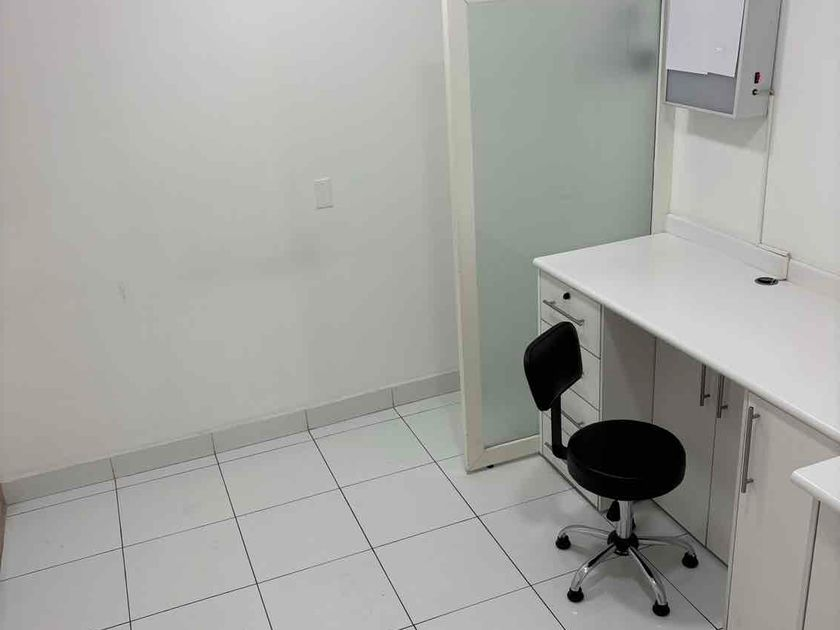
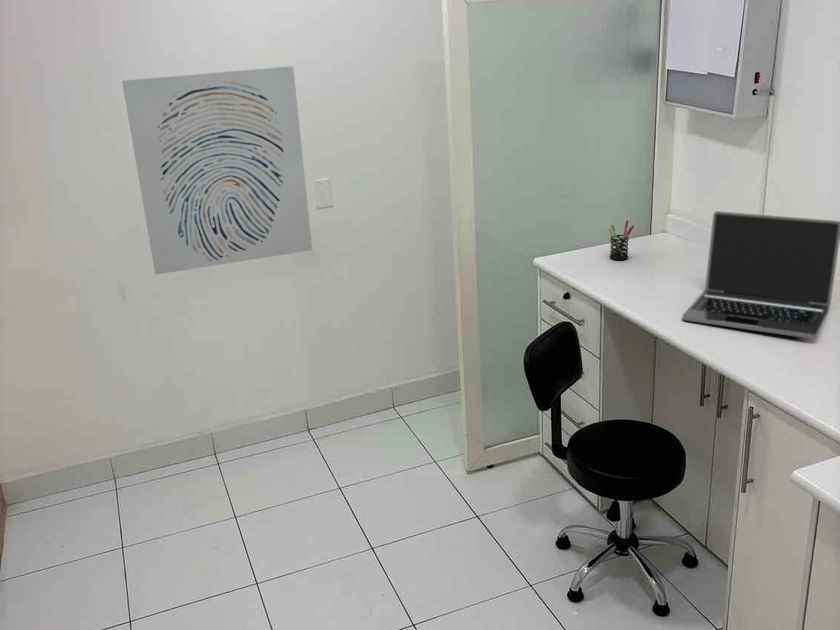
+ laptop [681,210,840,340]
+ pen holder [607,220,635,261]
+ wall art [121,65,313,275]
